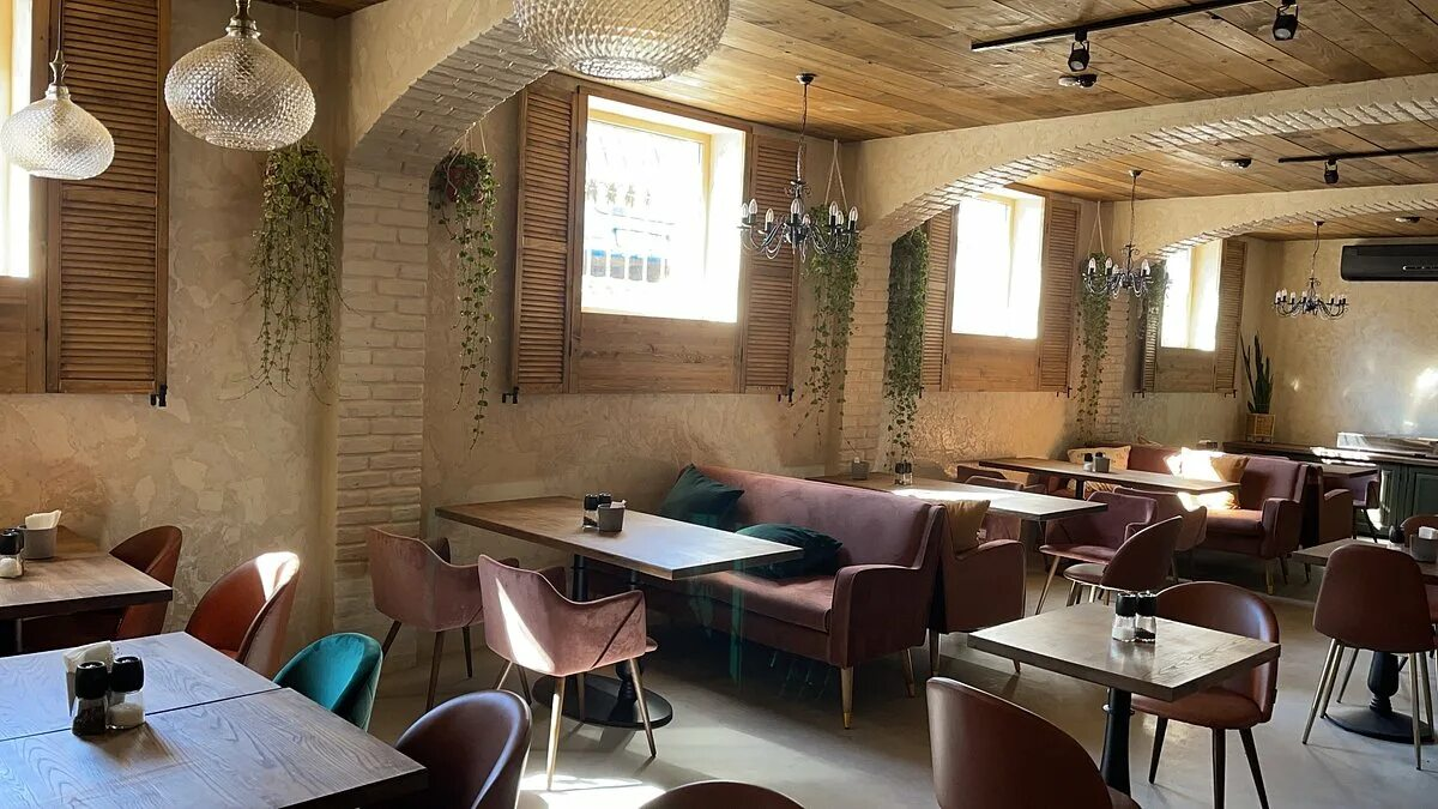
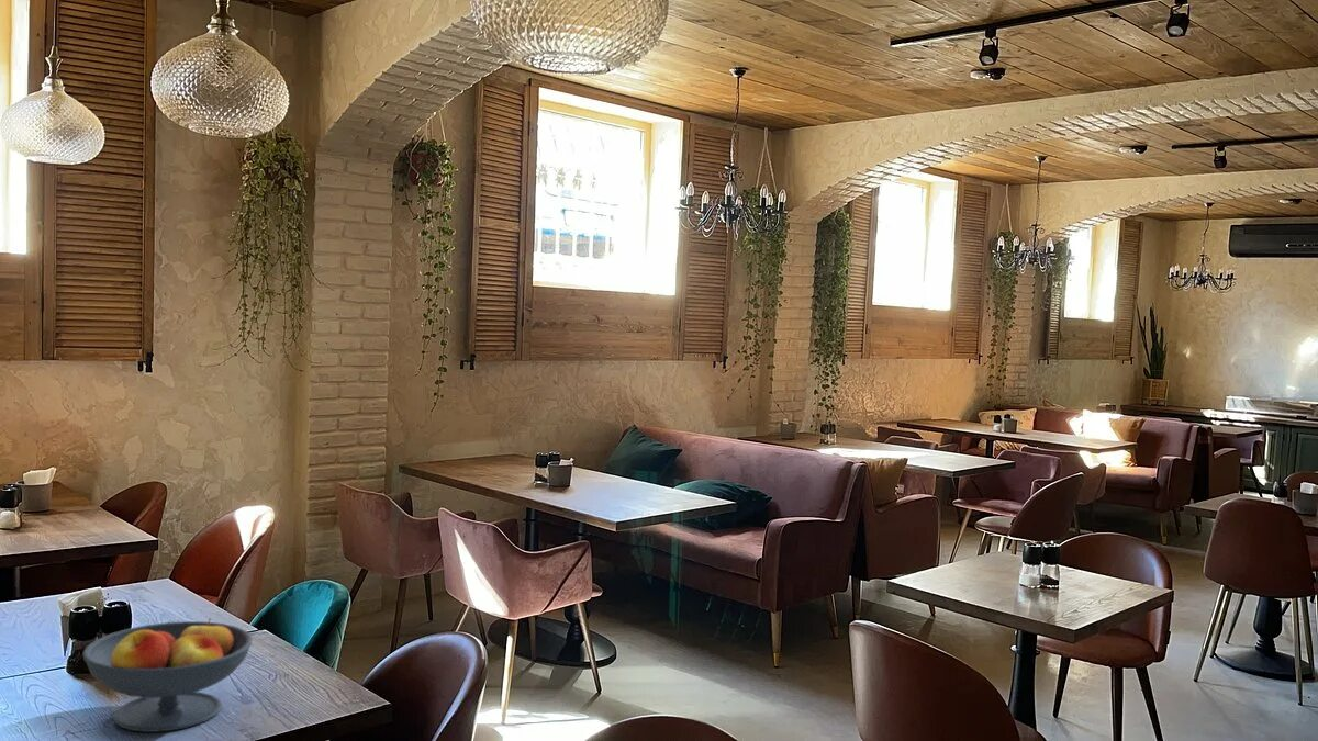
+ fruit bowl [81,617,254,733]
